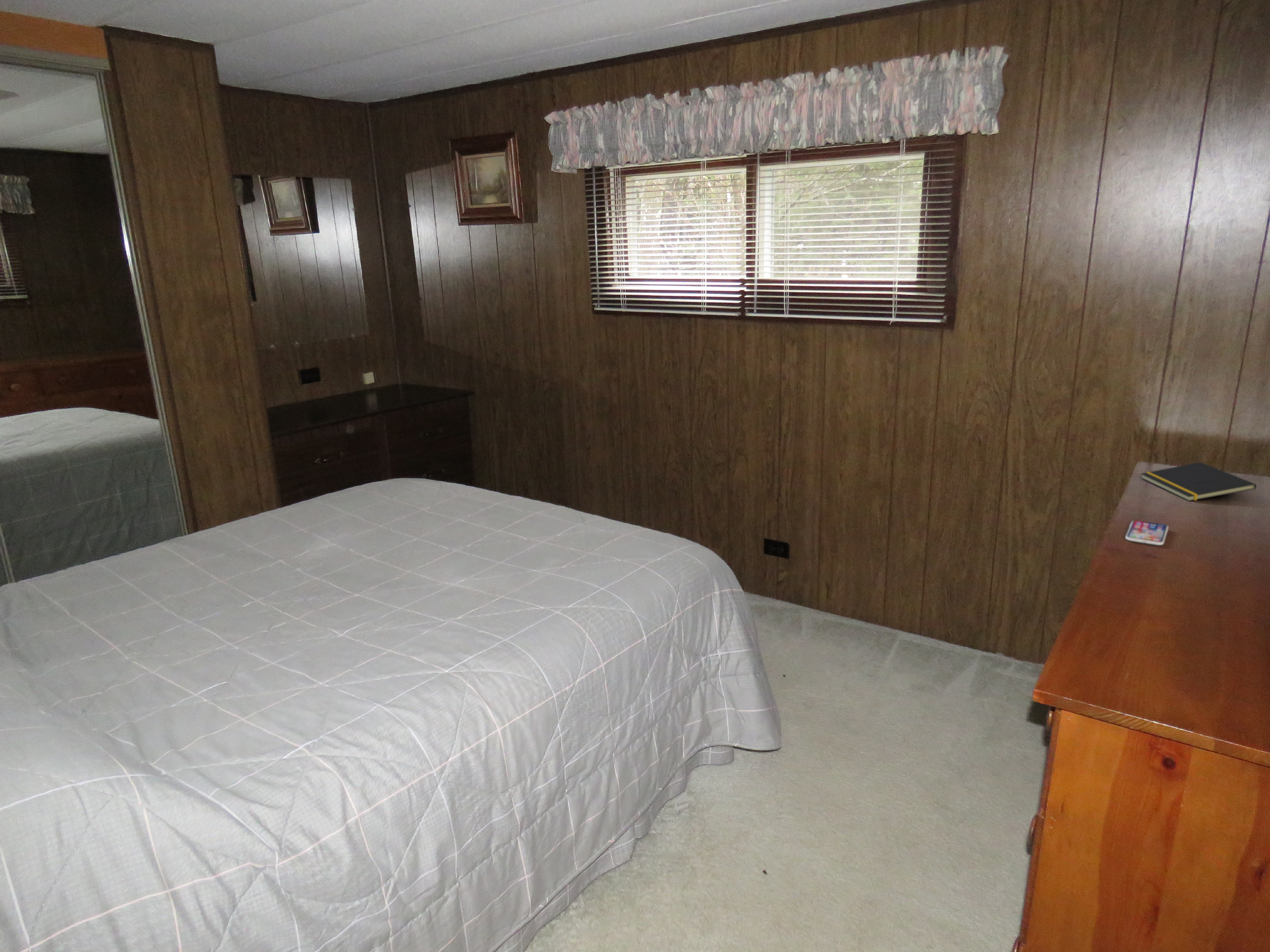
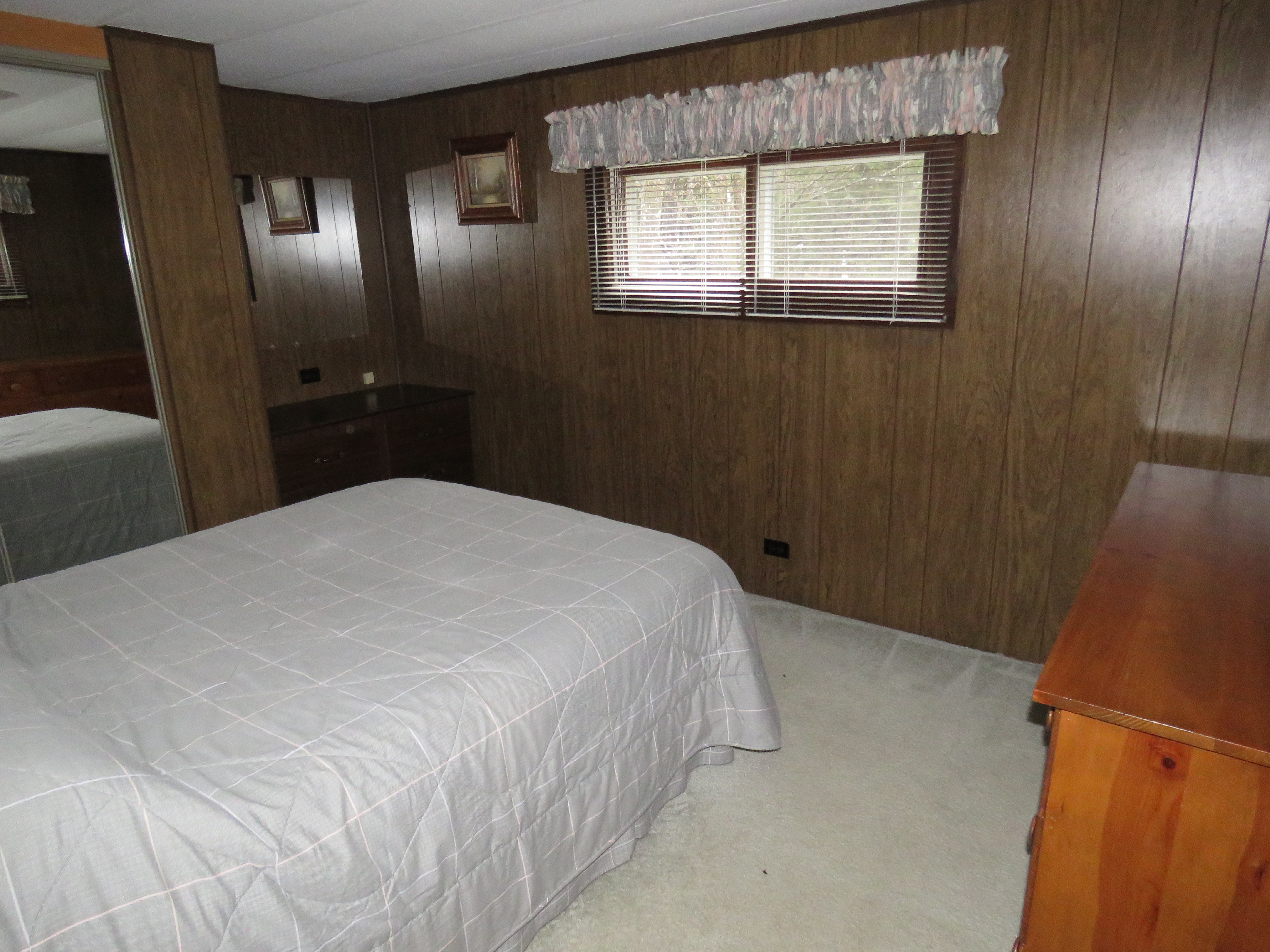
- smartphone [1125,520,1169,545]
- notepad [1140,462,1257,501]
